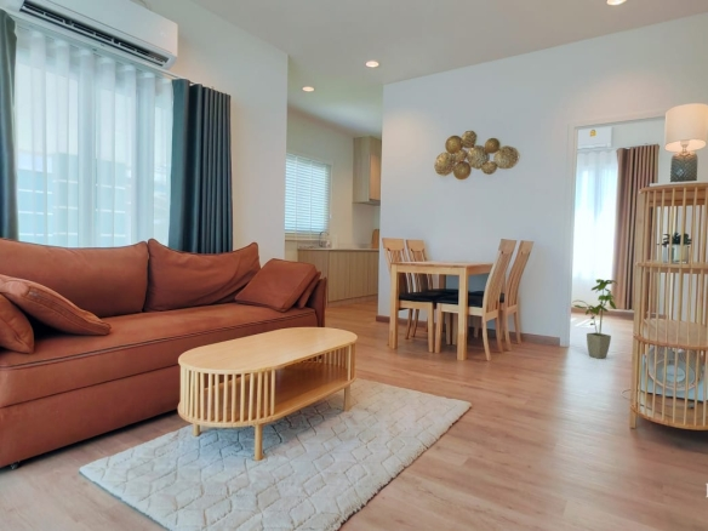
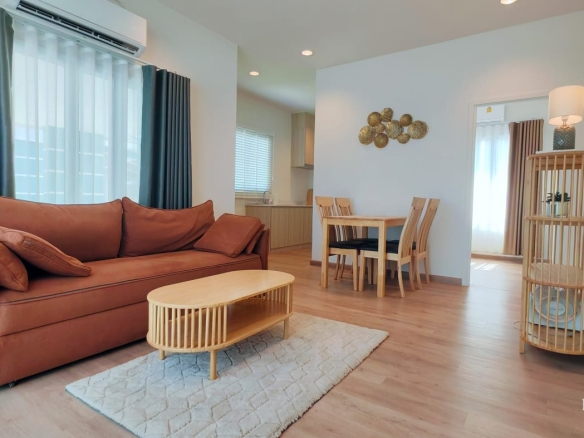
- house plant [572,278,618,360]
